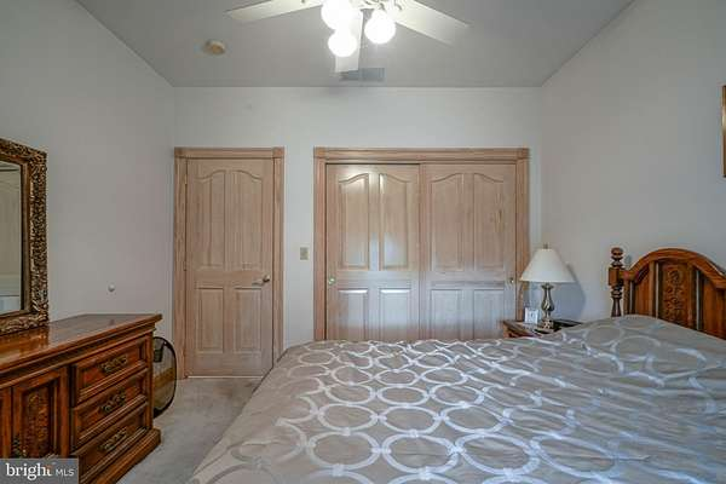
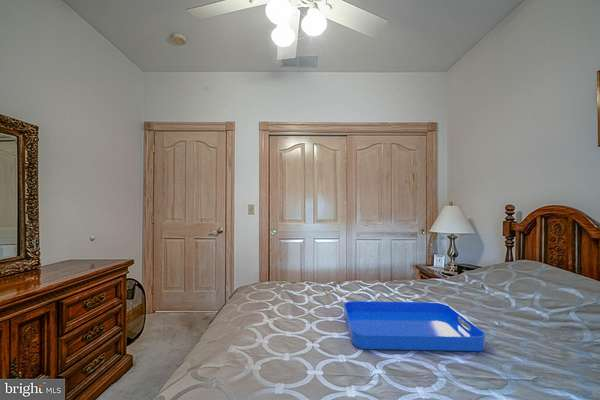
+ serving tray [343,300,486,352]
